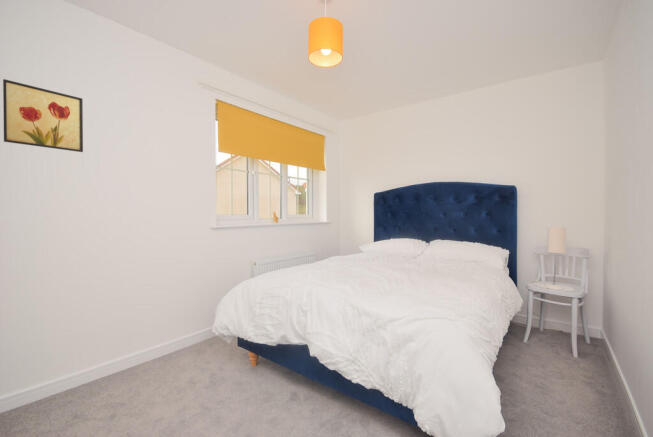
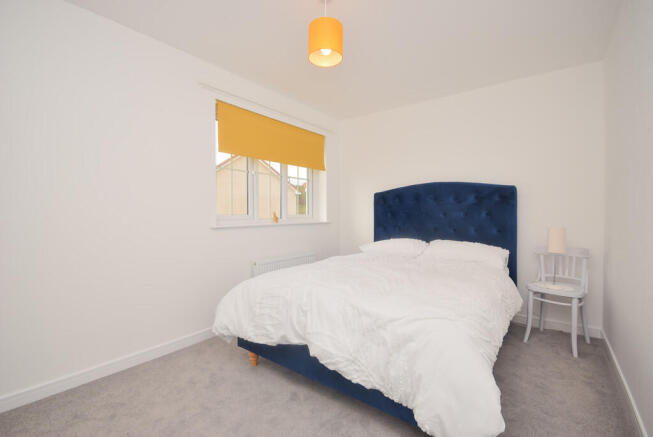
- wall art [2,78,84,153]
